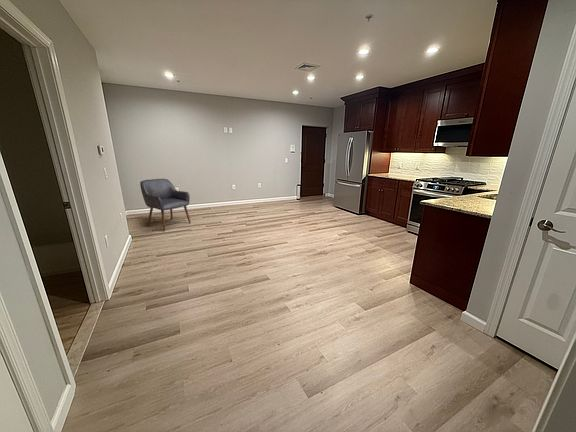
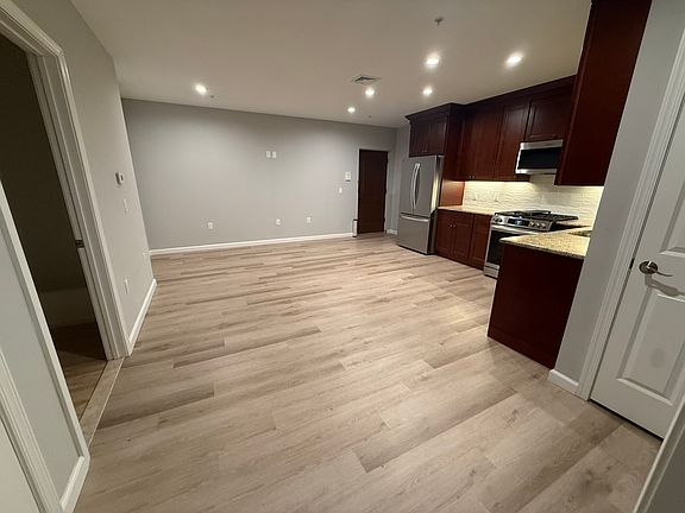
- chair [139,178,192,232]
